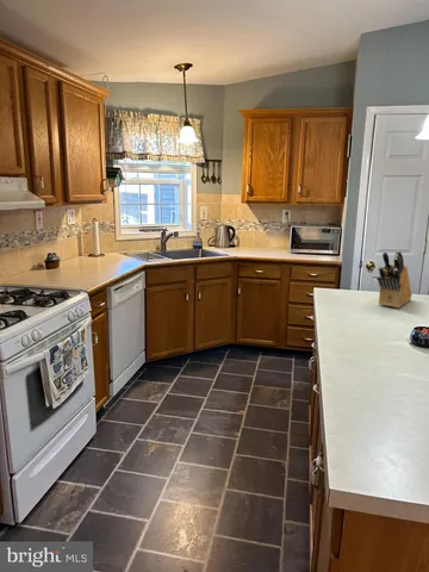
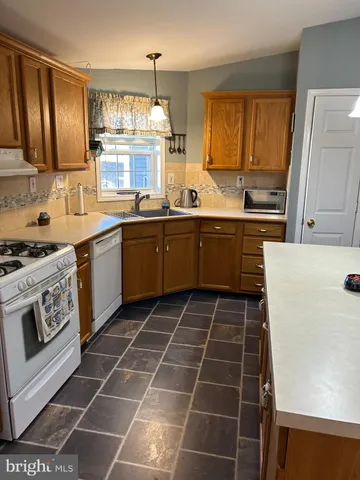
- knife block [375,249,412,309]
